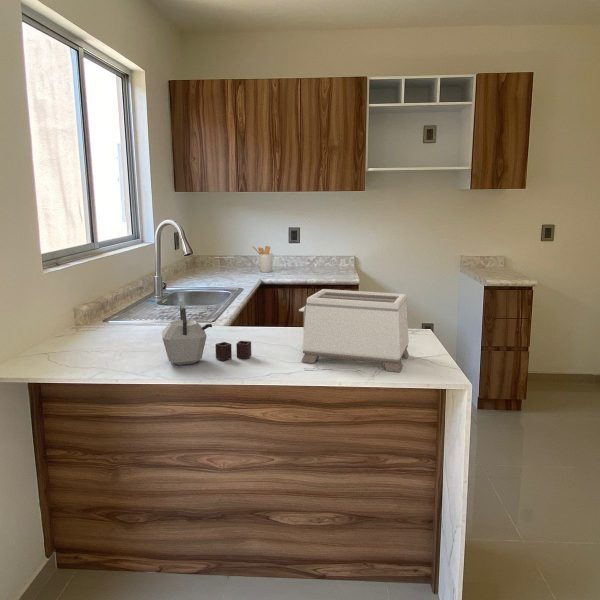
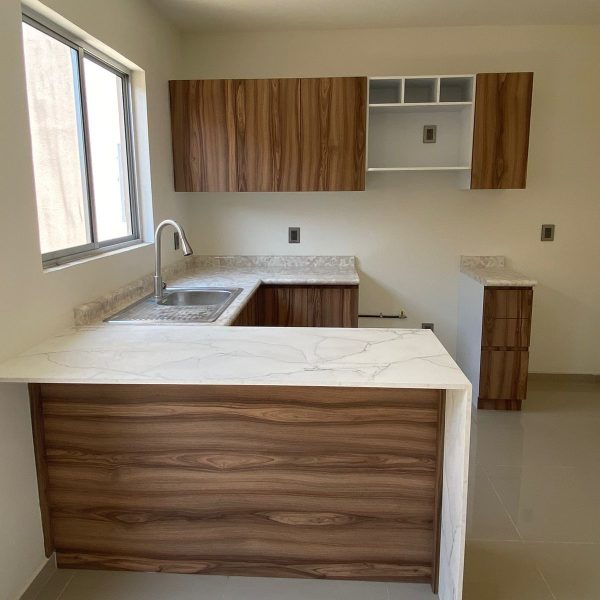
- utensil holder [252,245,274,273]
- kettle [161,302,252,366]
- toaster [298,288,410,373]
